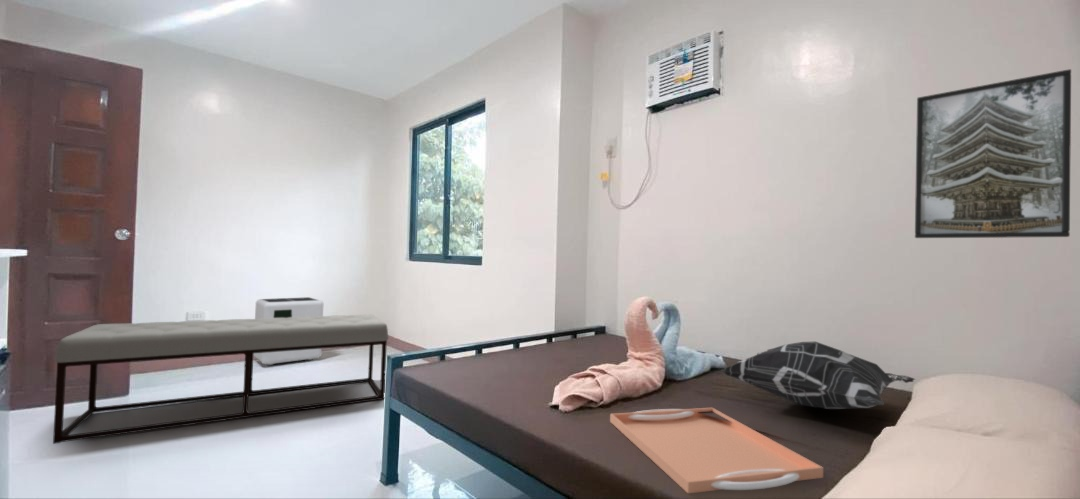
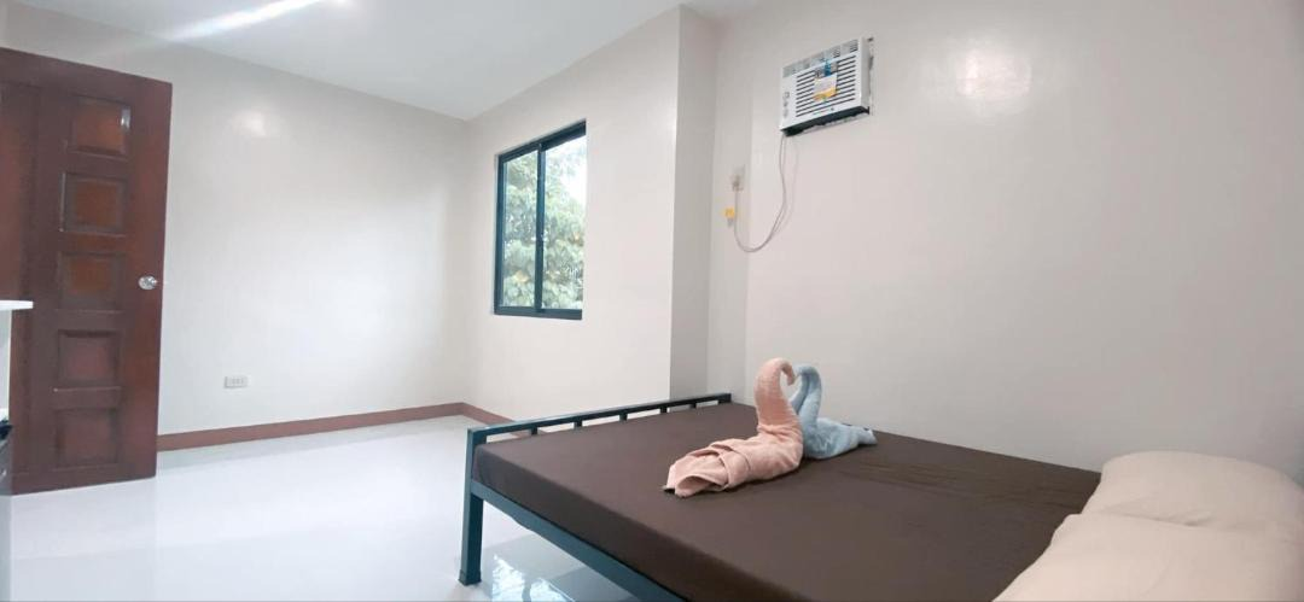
- decorative pillow [719,341,916,410]
- serving tray [609,407,824,494]
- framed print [914,68,1072,239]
- air purifier [253,296,324,366]
- bench [52,313,390,445]
